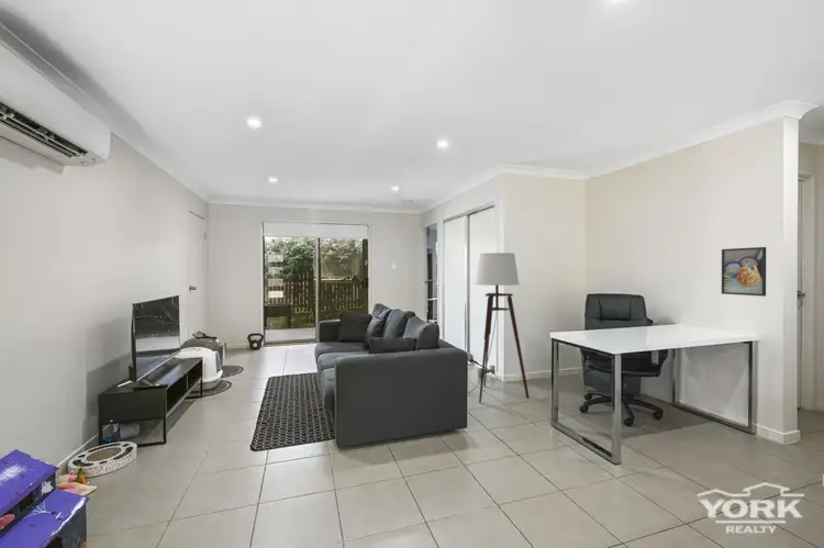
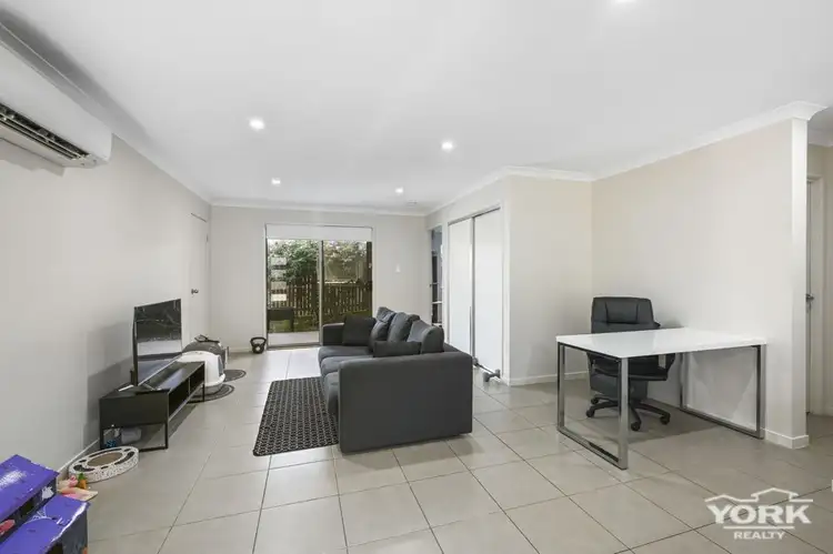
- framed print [721,246,767,298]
- floor lamp [467,251,530,404]
